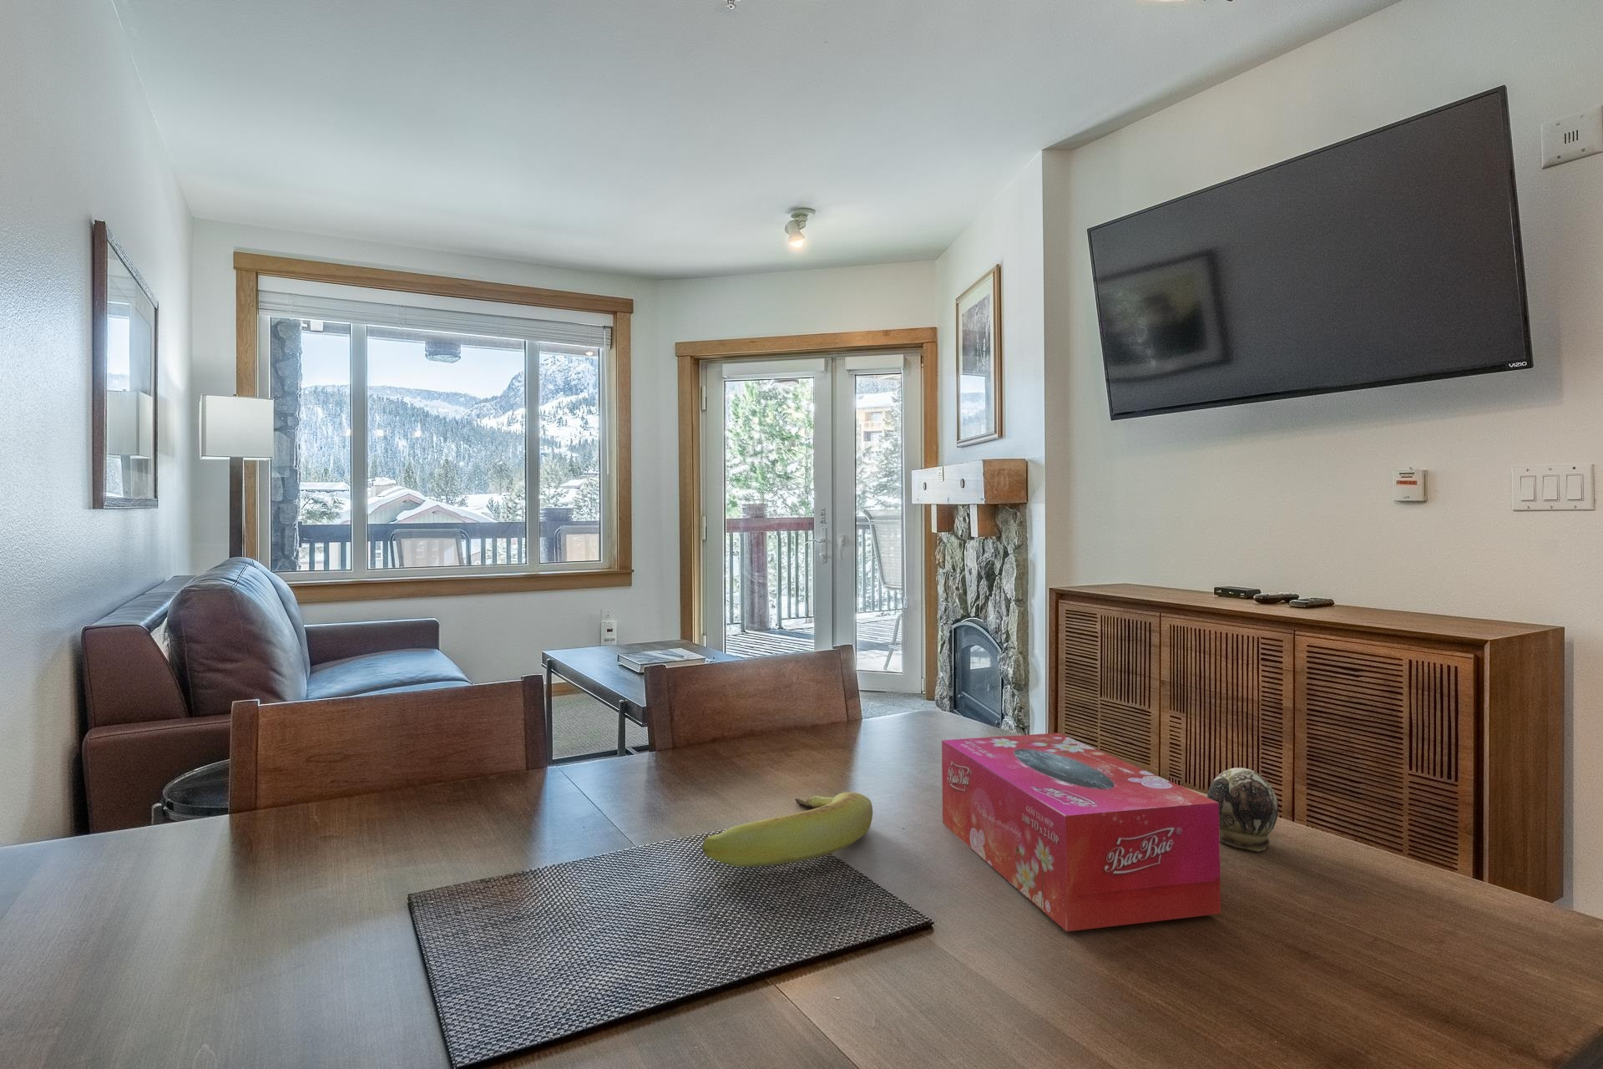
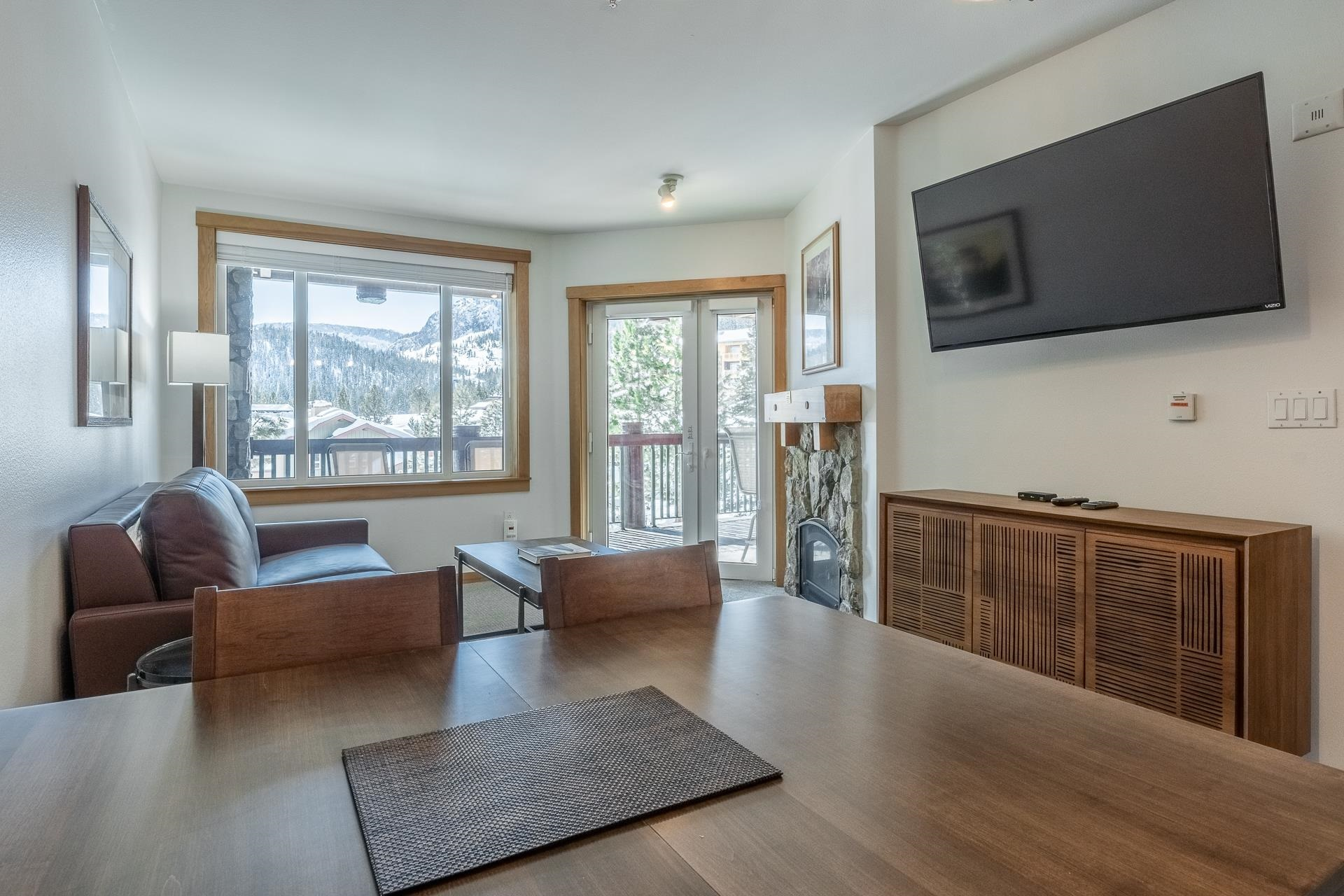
- banana [701,792,873,867]
- decorative egg [1207,767,1279,853]
- tissue box [941,733,1221,932]
